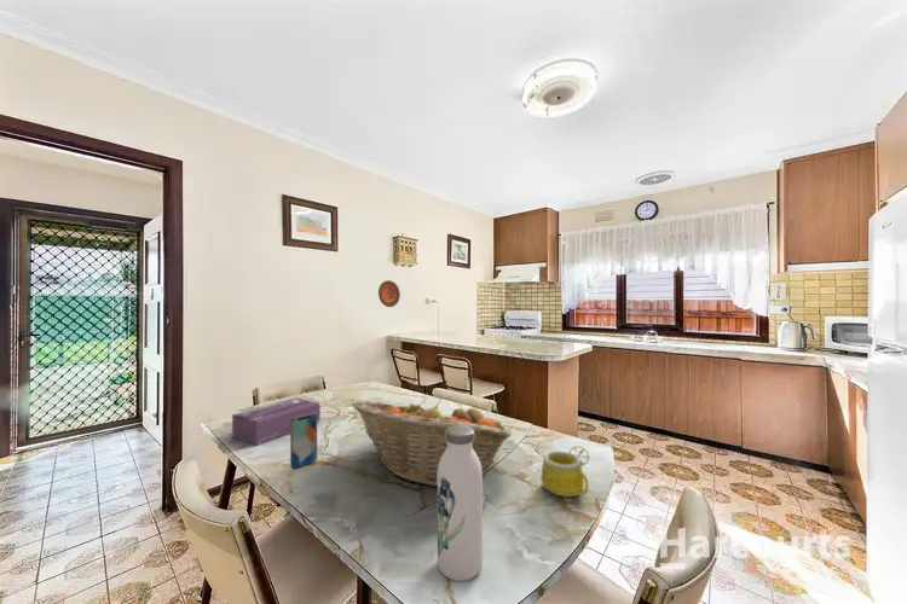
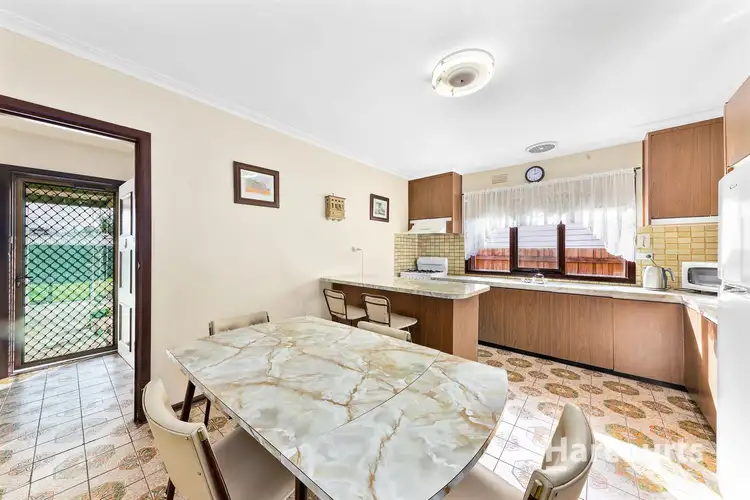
- decorative plate [377,279,401,308]
- water bottle [437,426,484,582]
- fruit basket [351,397,513,488]
- tissue box [231,396,322,447]
- mug [539,445,590,498]
- smartphone [289,413,318,470]
